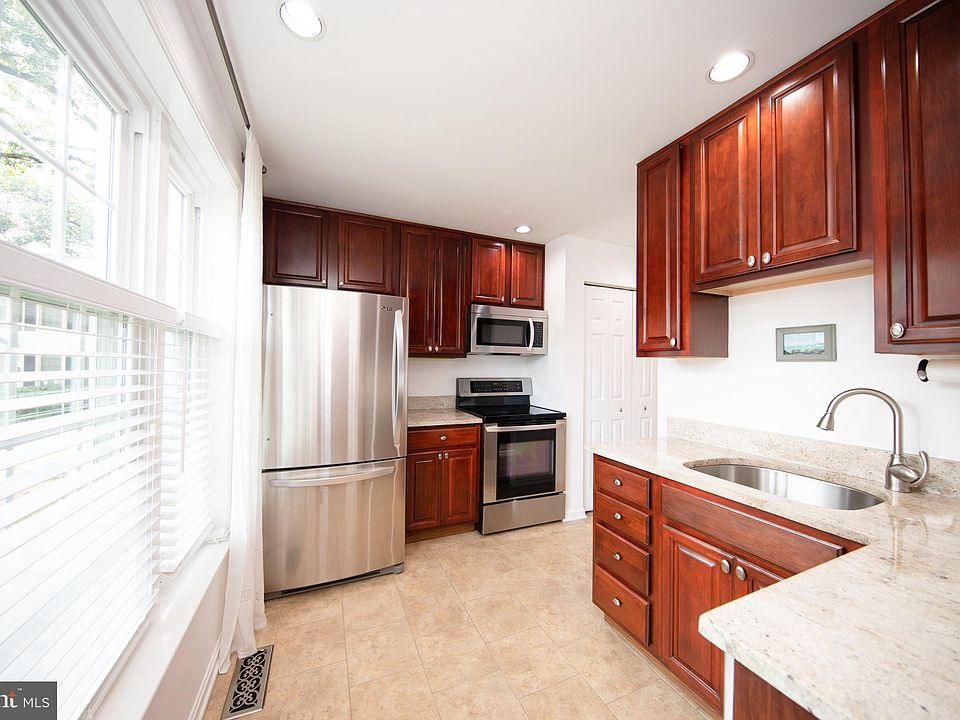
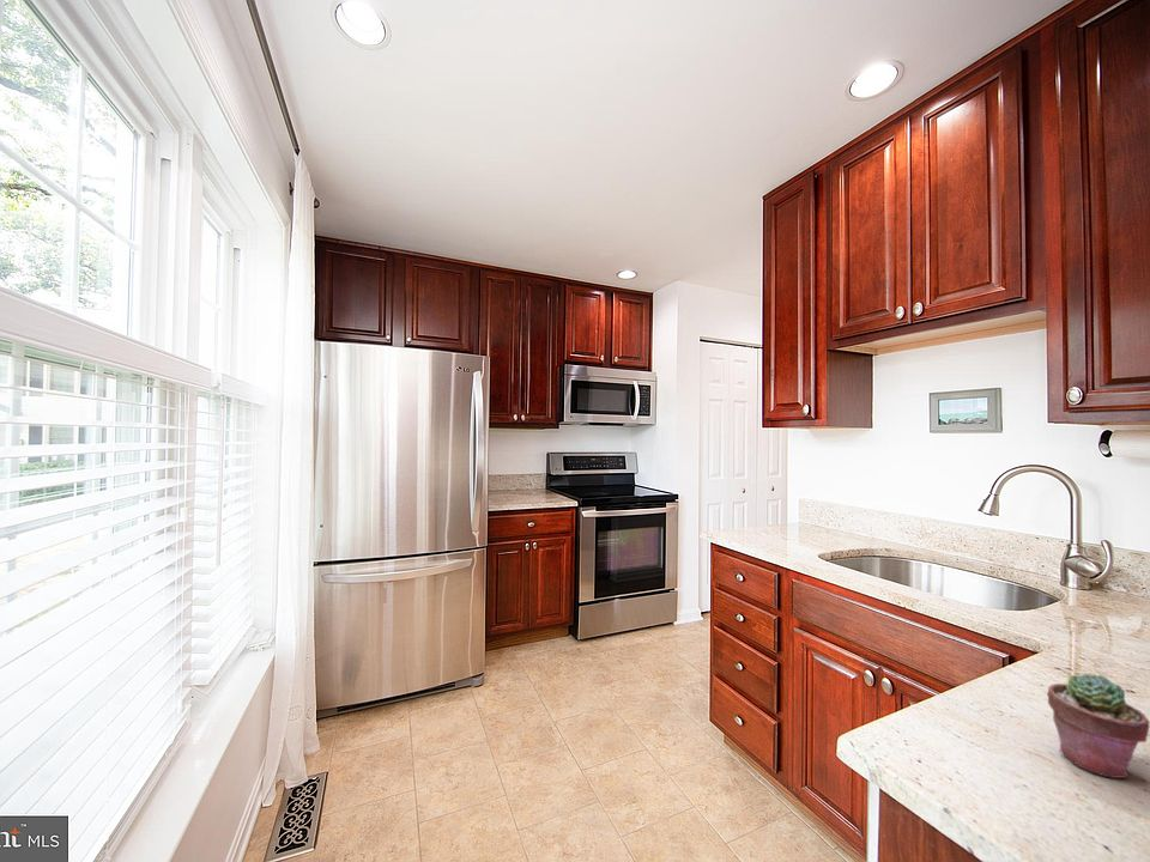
+ potted succulent [1046,673,1150,779]
